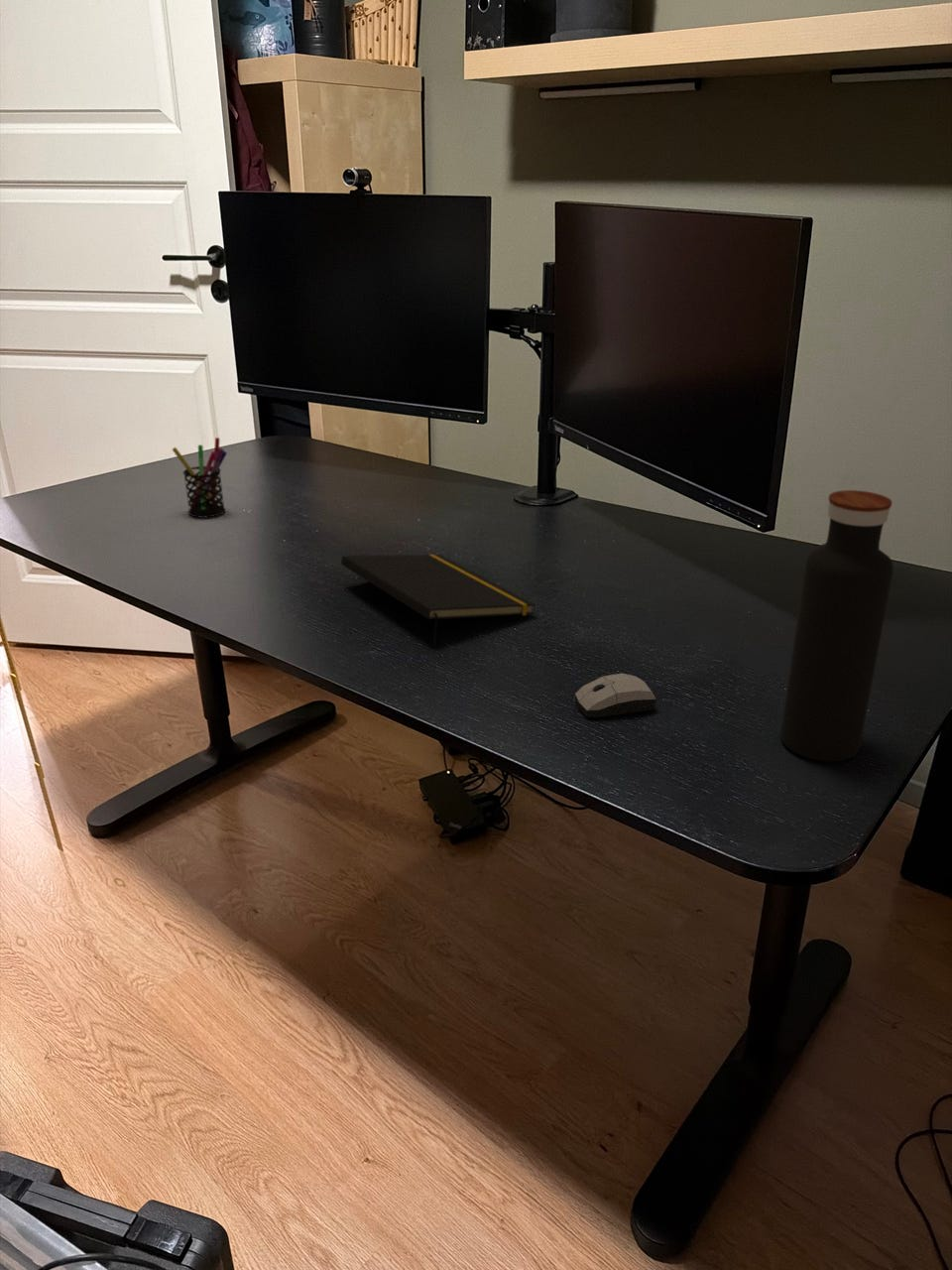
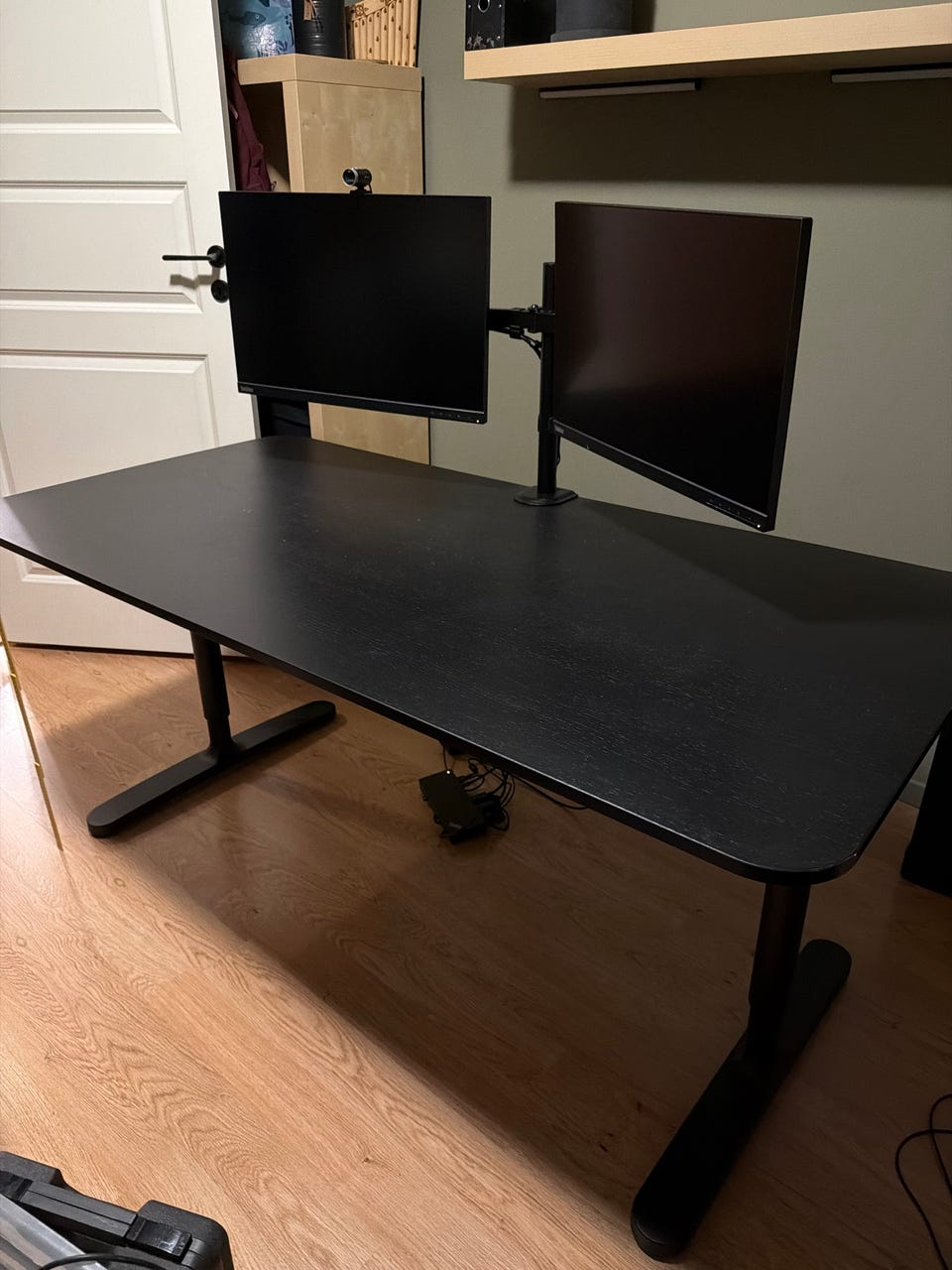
- computer mouse [574,673,657,718]
- pen holder [172,437,228,519]
- water bottle [779,489,894,762]
- notepad [340,554,536,646]
